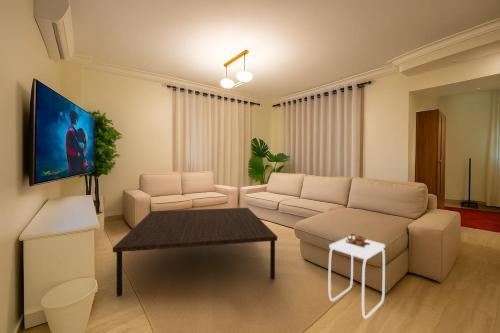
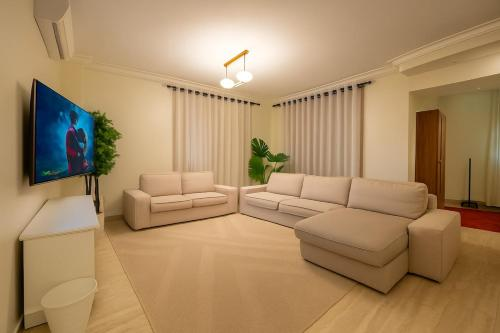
- coffee table [112,207,278,298]
- side table [328,233,386,320]
